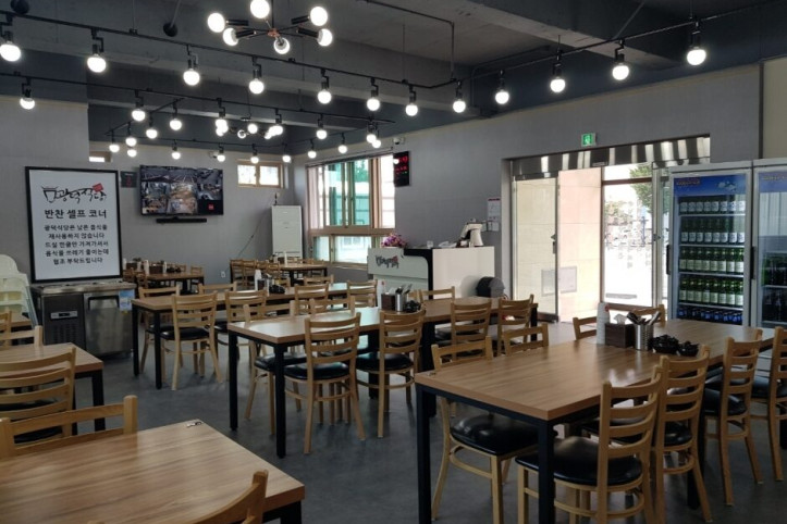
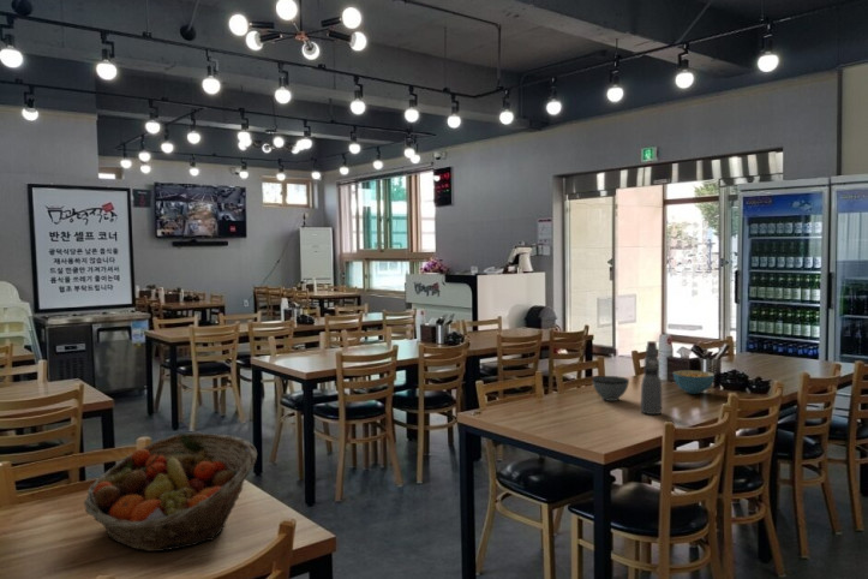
+ bowl [591,375,630,402]
+ cereal bowl [672,369,716,395]
+ fruit basket [83,431,258,553]
+ bottle [640,340,663,416]
